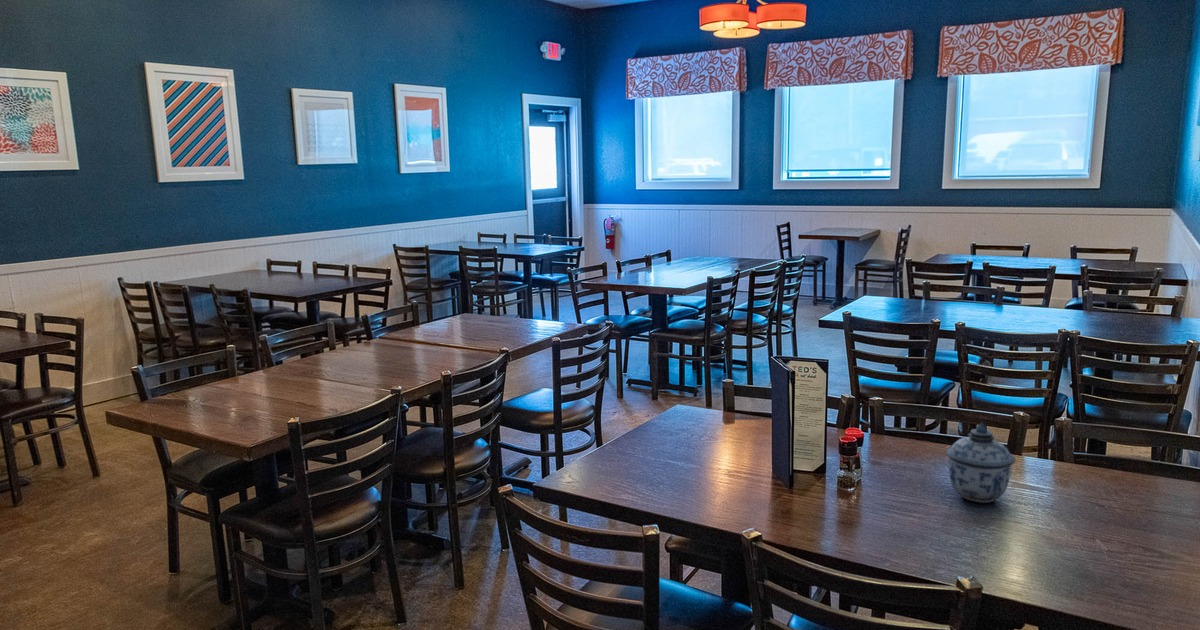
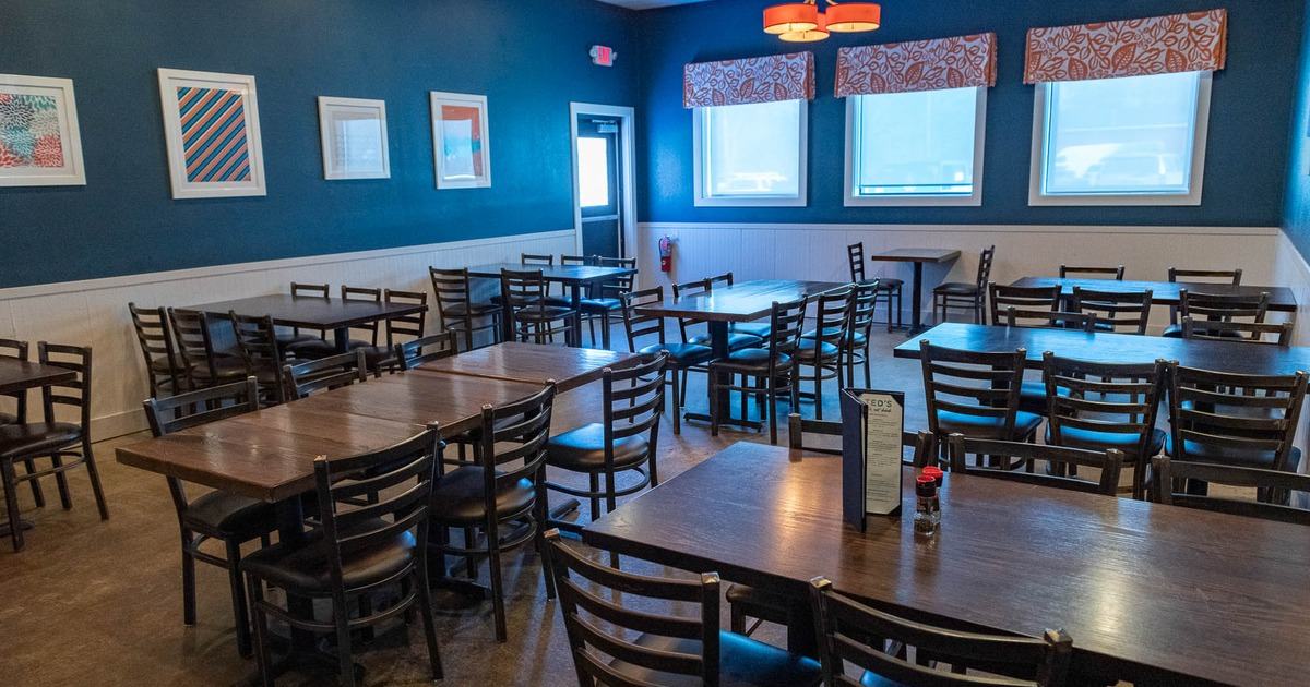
- lidded jar [945,422,1016,504]
